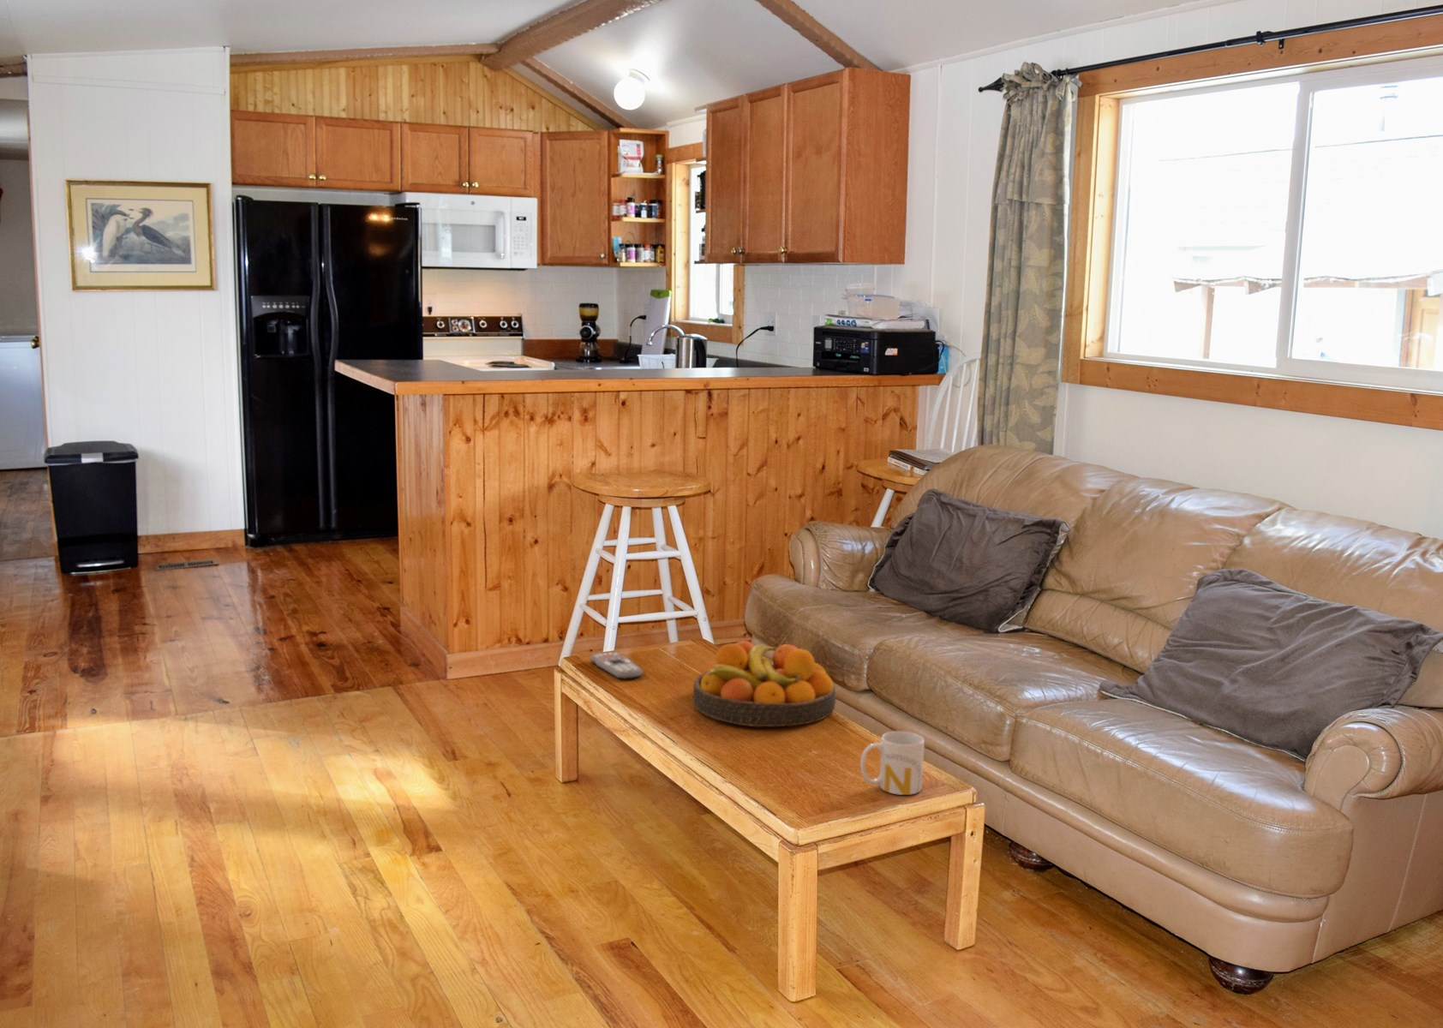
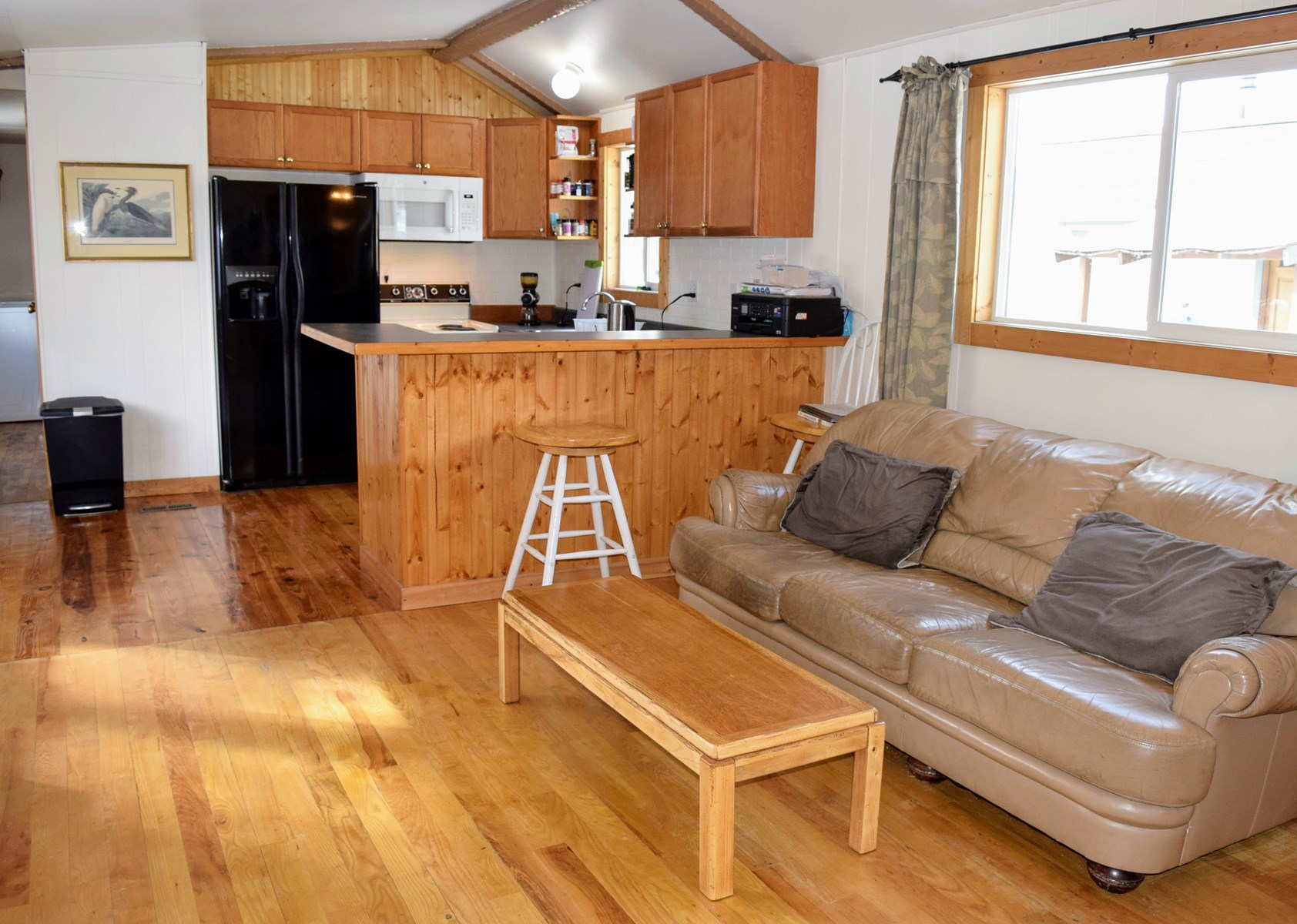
- remote control [590,651,643,680]
- fruit bowl [692,640,837,728]
- mug [860,731,926,795]
